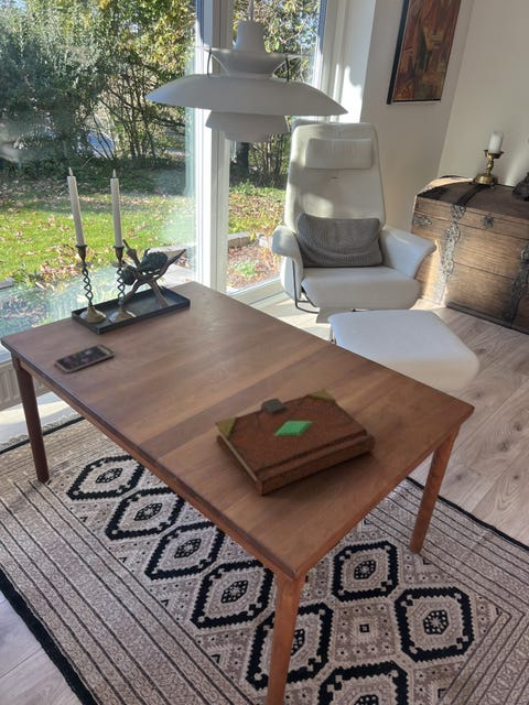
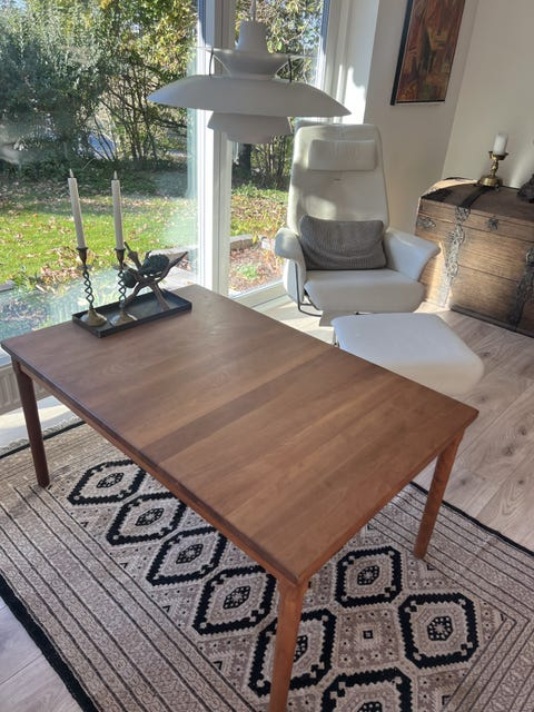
- book [214,388,376,497]
- smartphone [54,343,116,373]
